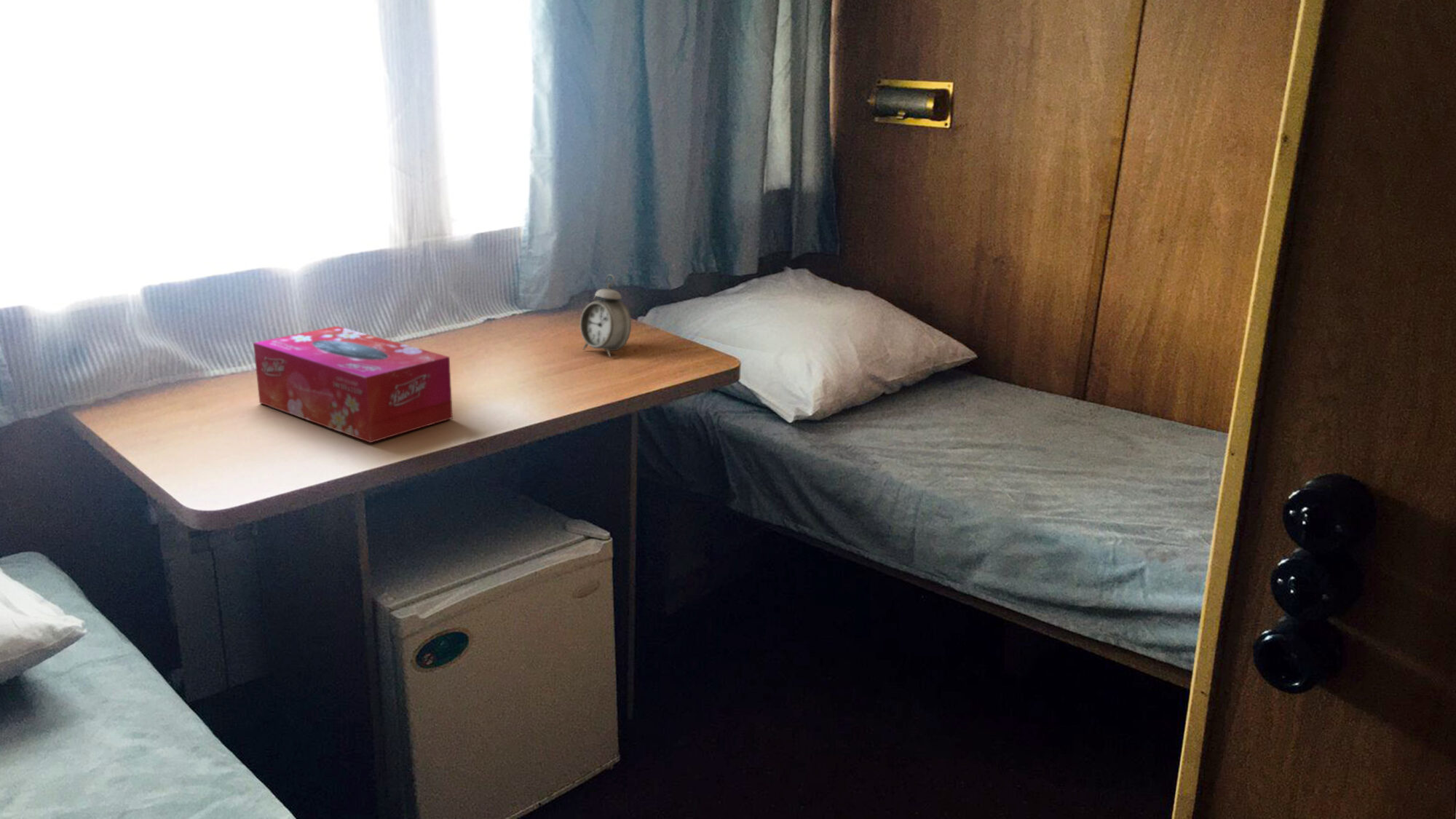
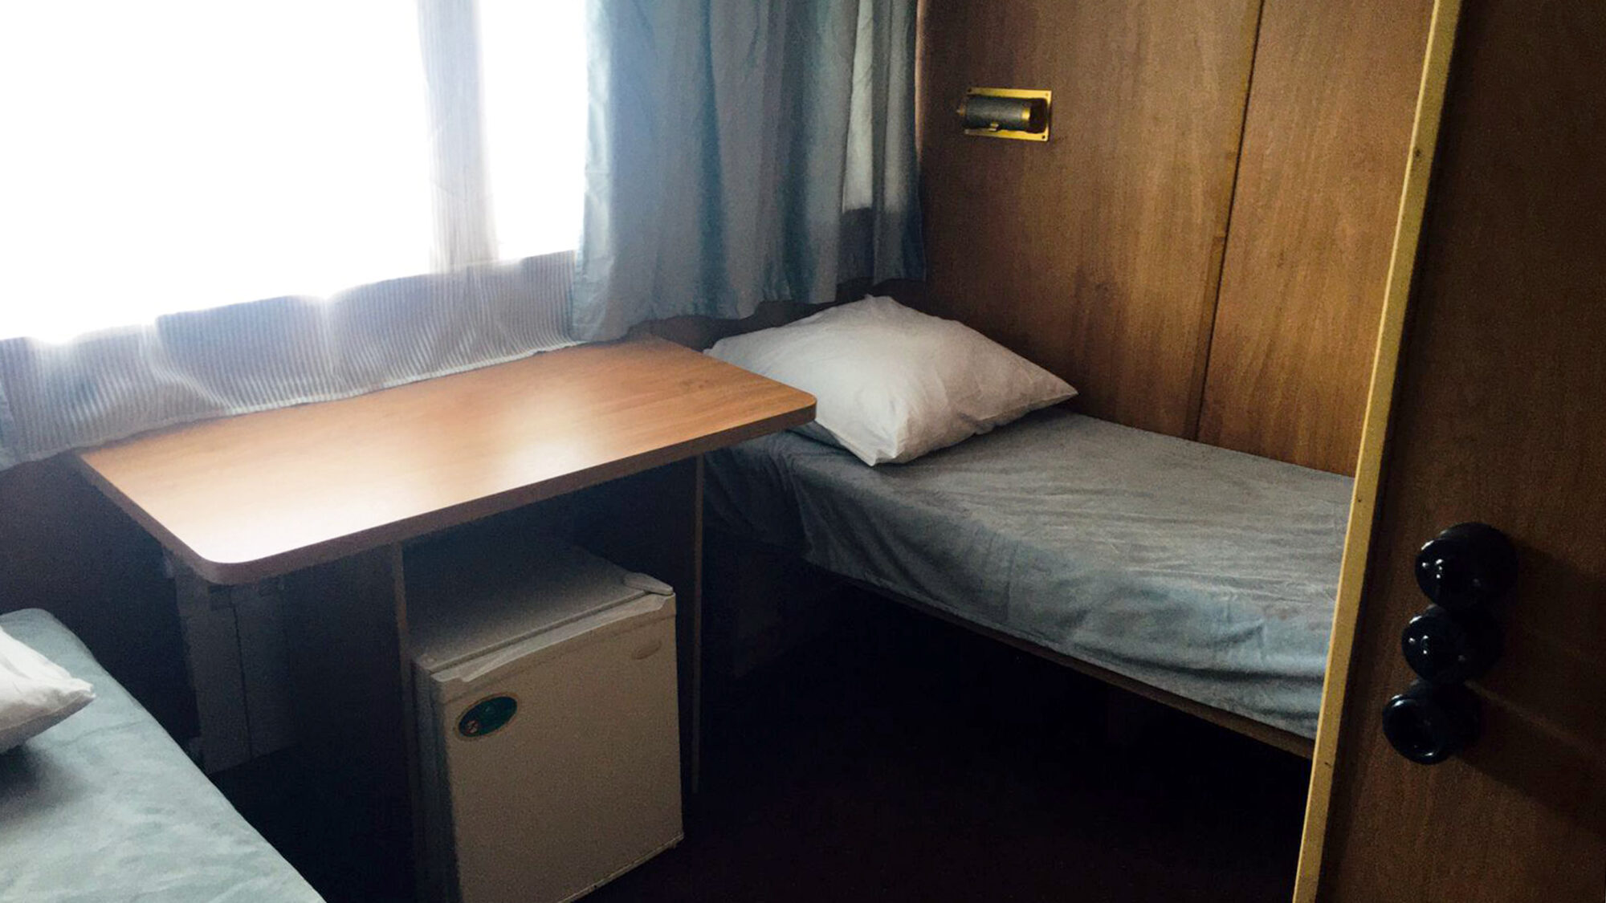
- alarm clock [579,274,632,358]
- tissue box [253,325,454,443]
